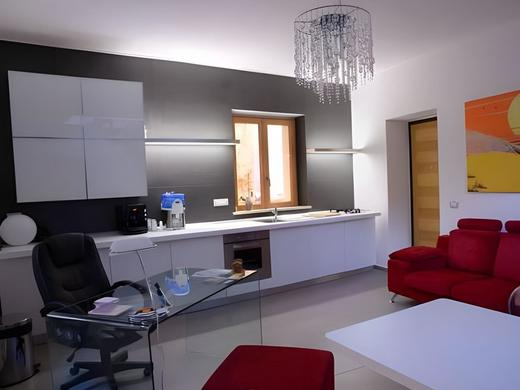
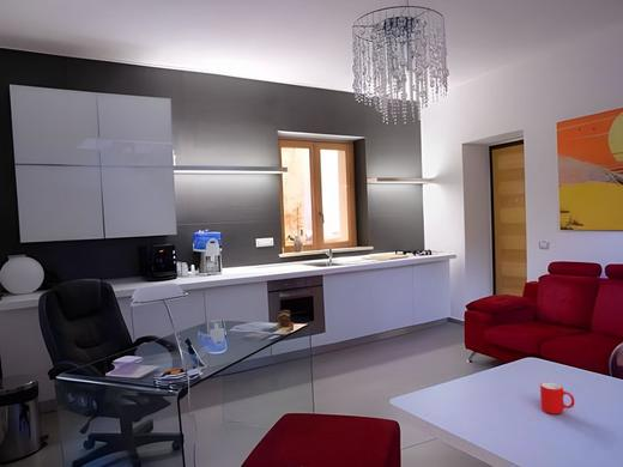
+ cup [539,381,575,416]
